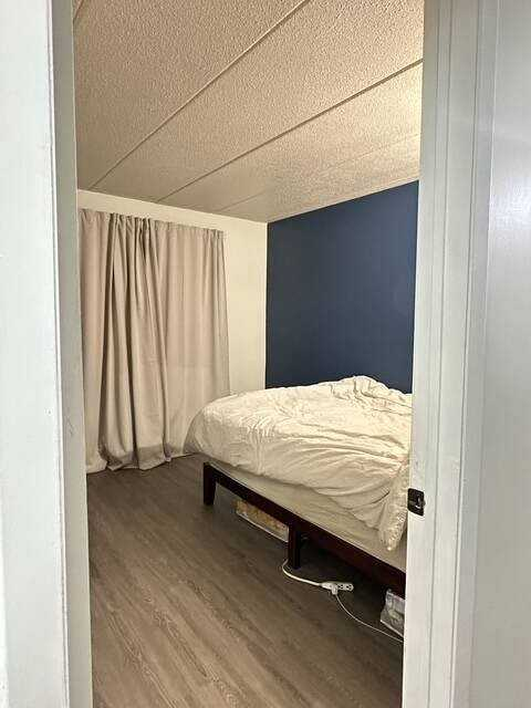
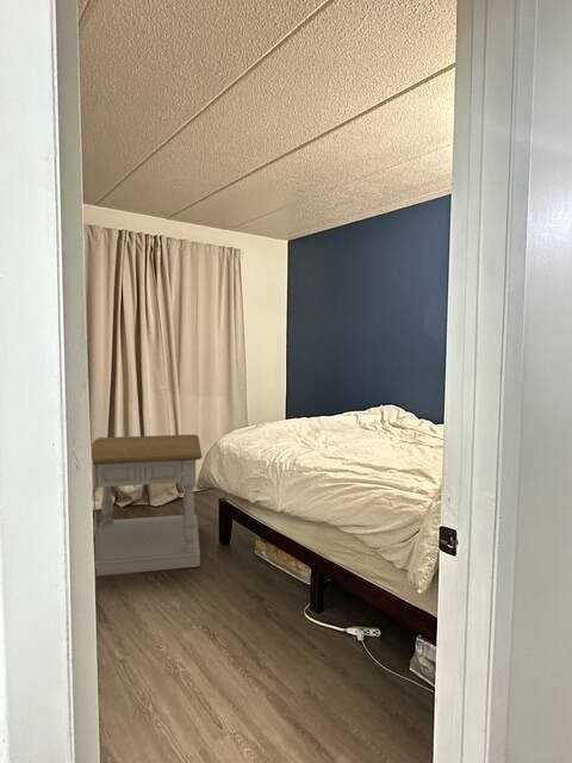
+ side table [91,434,203,577]
